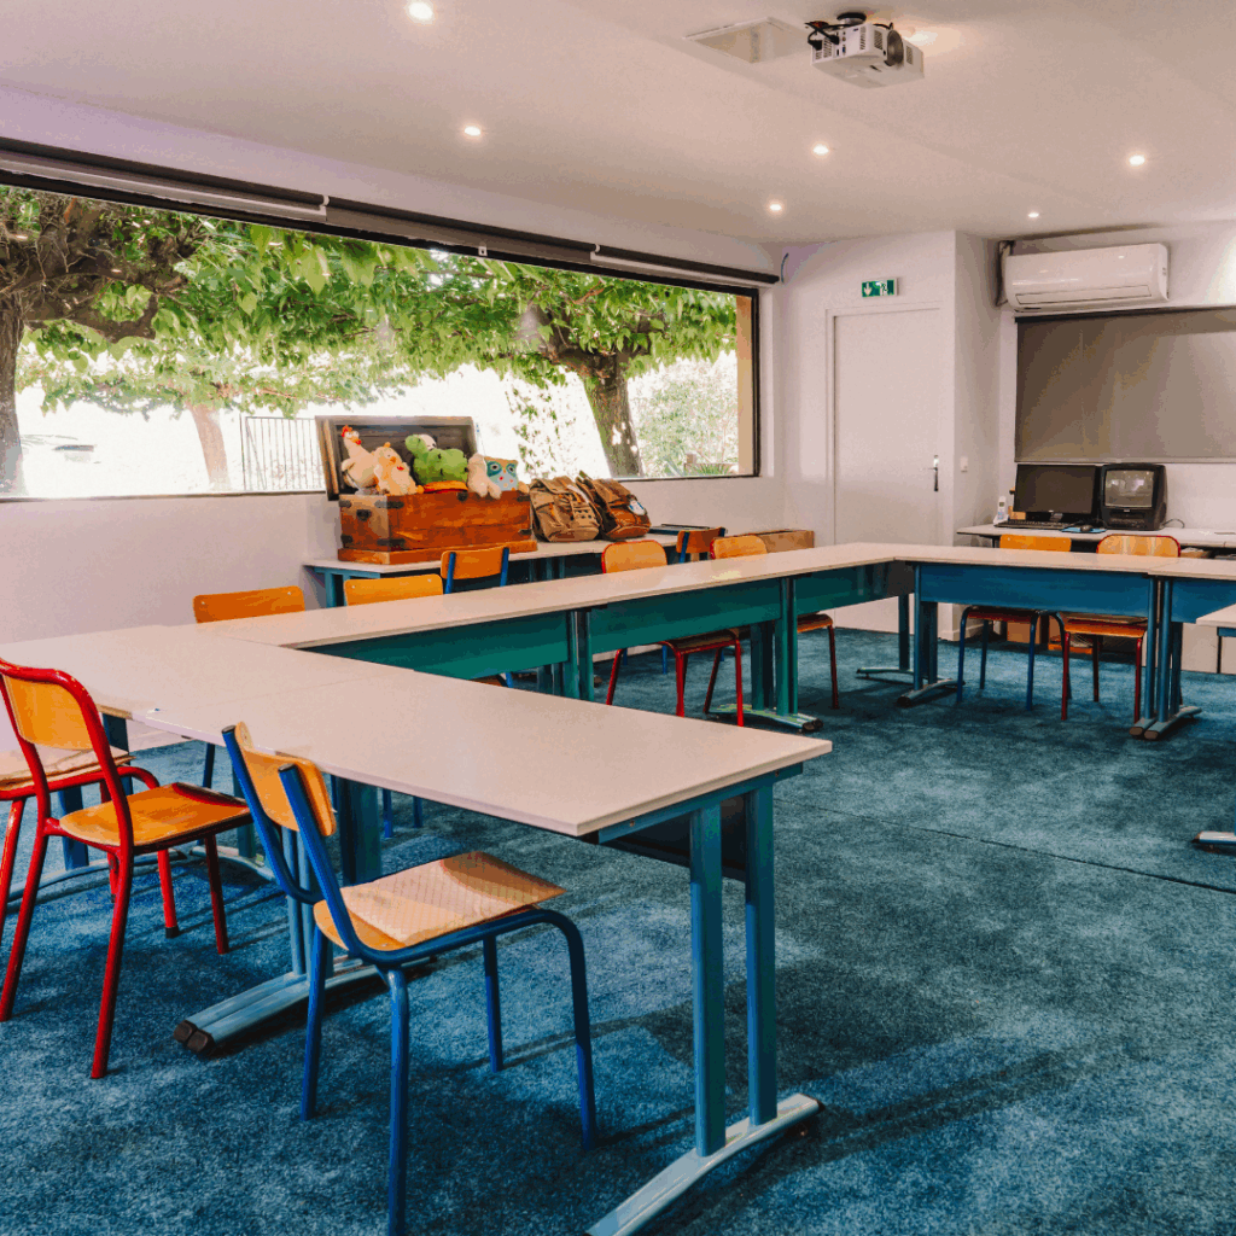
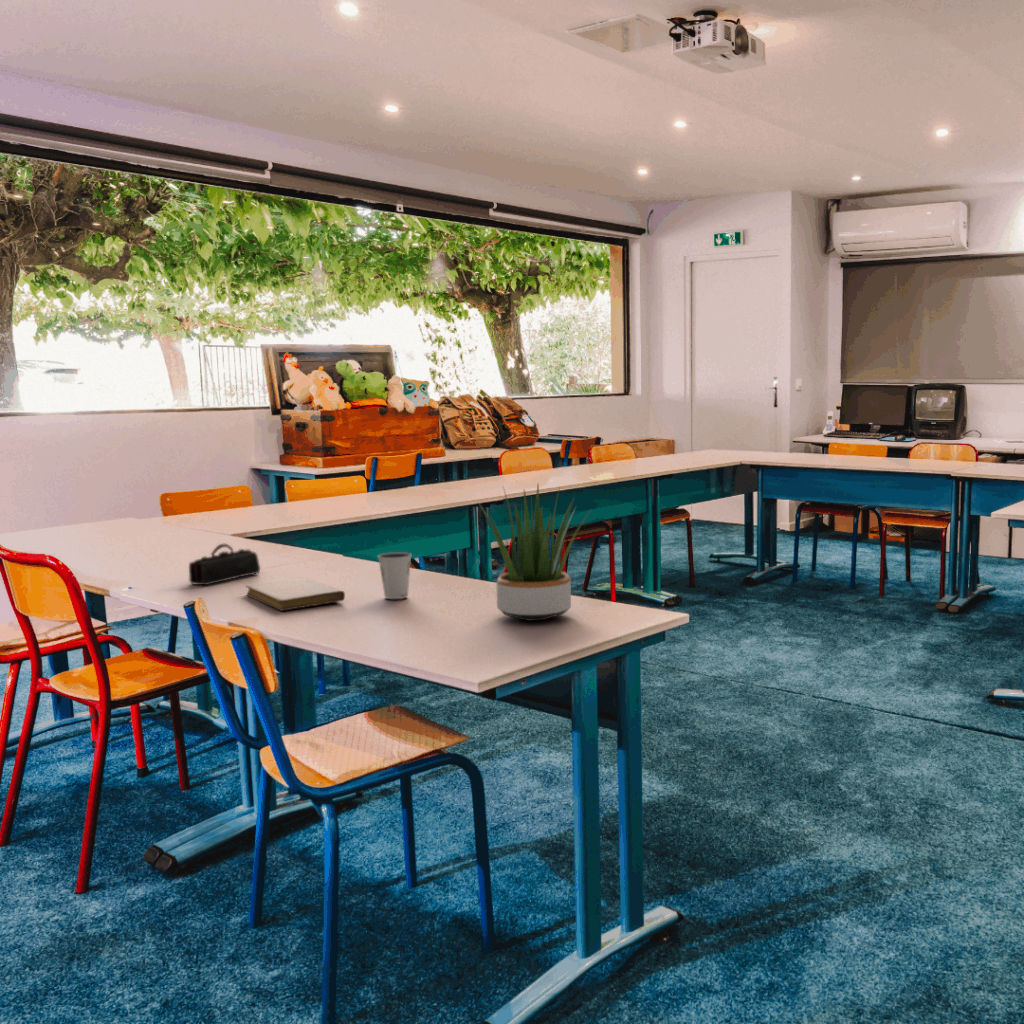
+ potted plant [476,482,593,622]
+ pencil case [188,543,261,586]
+ notebook [245,577,346,612]
+ dixie cup [377,551,413,600]
